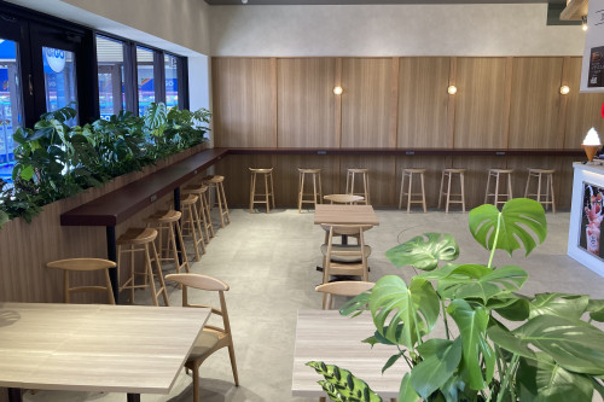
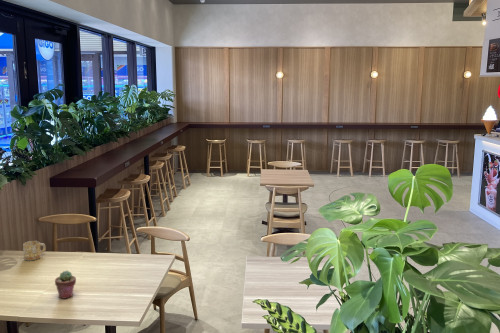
+ mug [22,240,47,261]
+ potted succulent [54,270,77,300]
